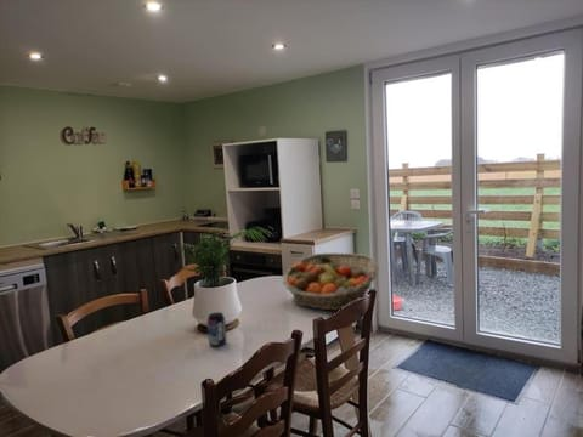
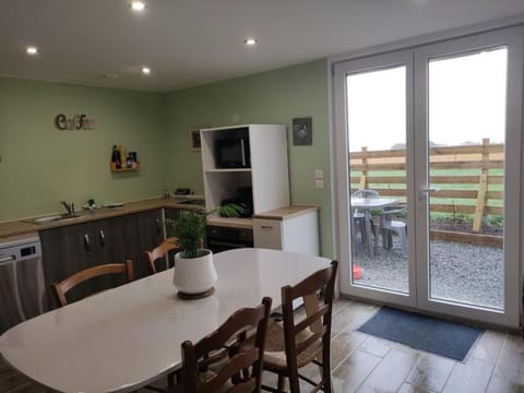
- fruit basket [282,251,379,311]
- beverage can [206,311,228,347]
